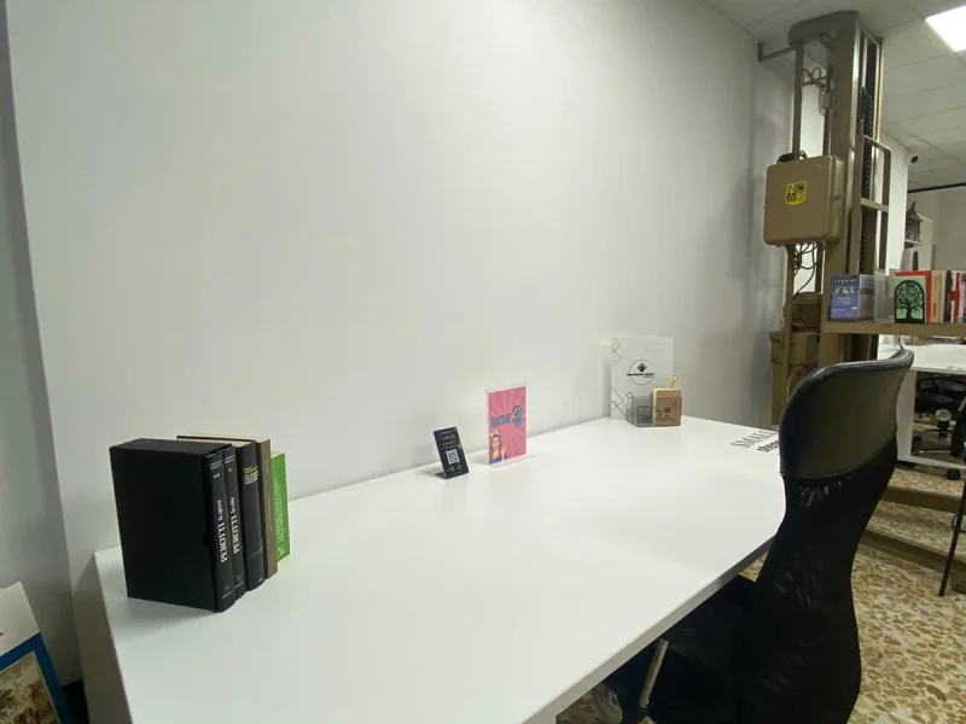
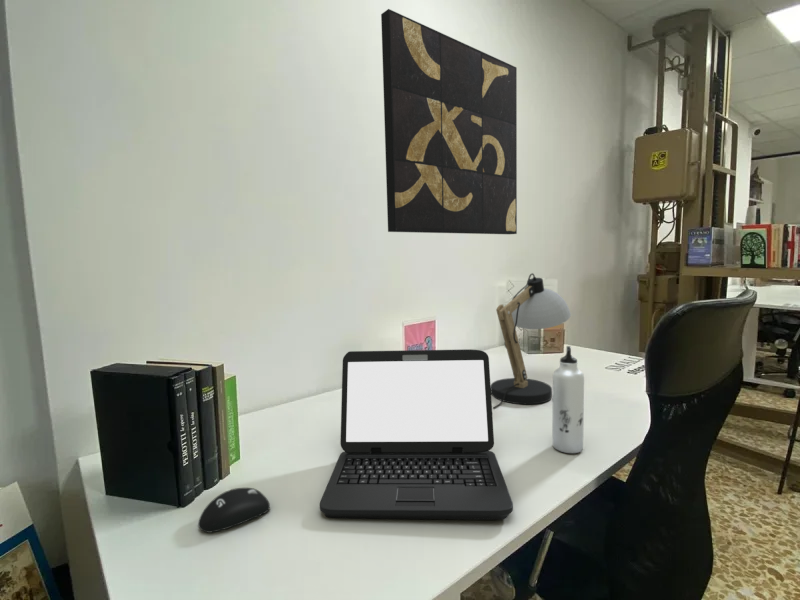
+ computer mouse [197,487,271,534]
+ water bottle [551,345,585,454]
+ wall art [380,8,518,235]
+ laptop [319,348,514,521]
+ desk lamp [490,272,572,410]
